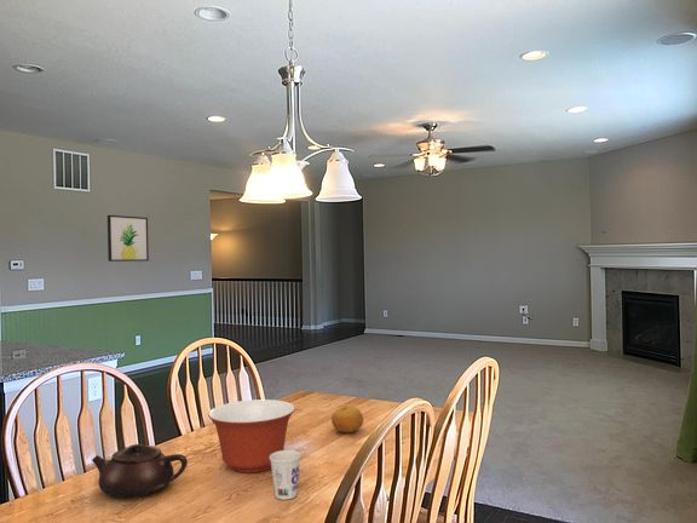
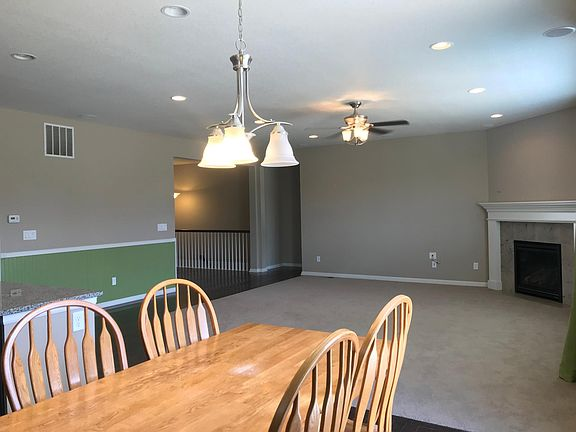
- teapot [91,443,189,499]
- fruit [330,404,364,433]
- wall art [106,214,150,263]
- mixing bowl [207,398,296,473]
- cup [270,449,303,501]
